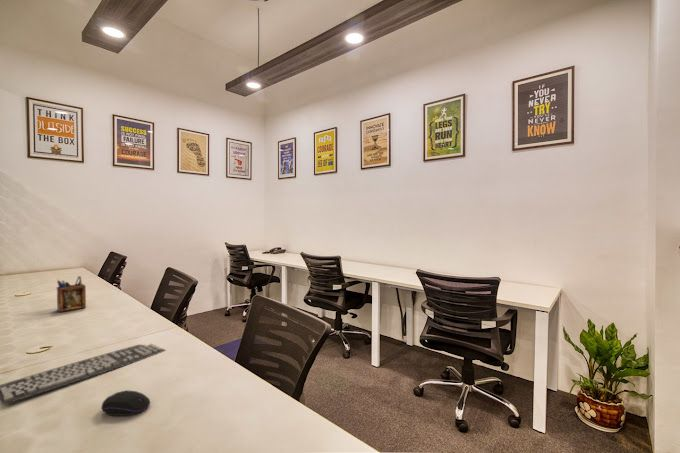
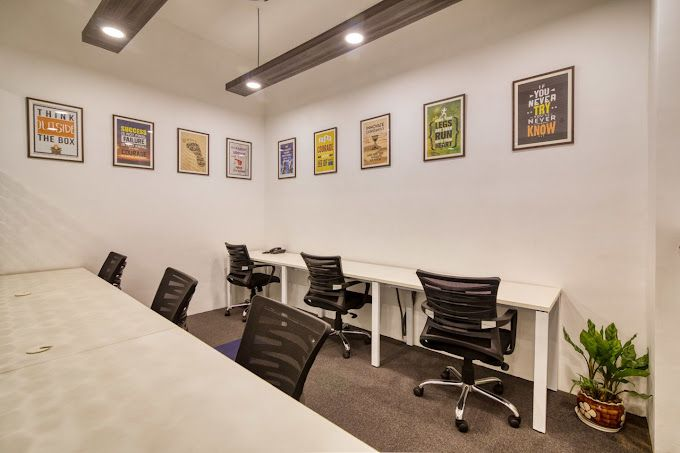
- desk organizer [56,275,87,313]
- computer mouse [101,390,151,417]
- keyboard [0,343,167,406]
